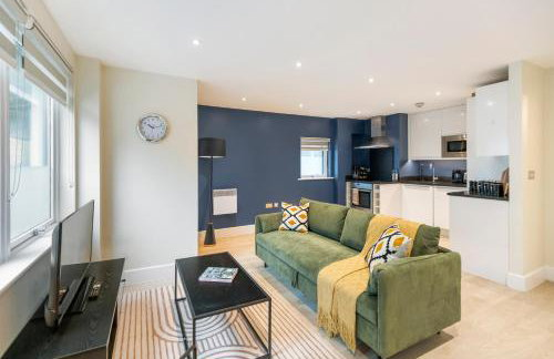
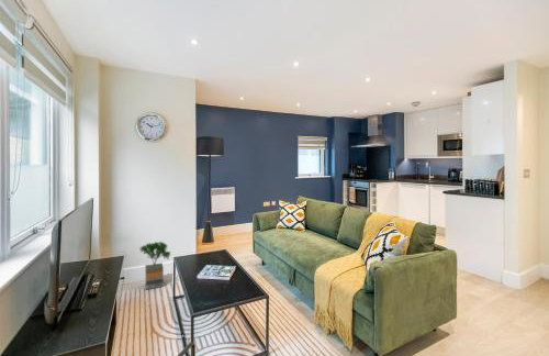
+ potted tree [138,241,171,290]
